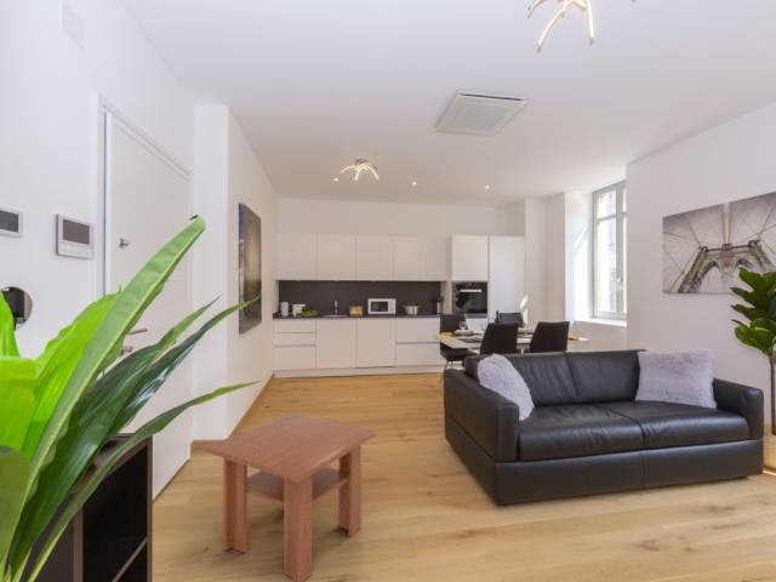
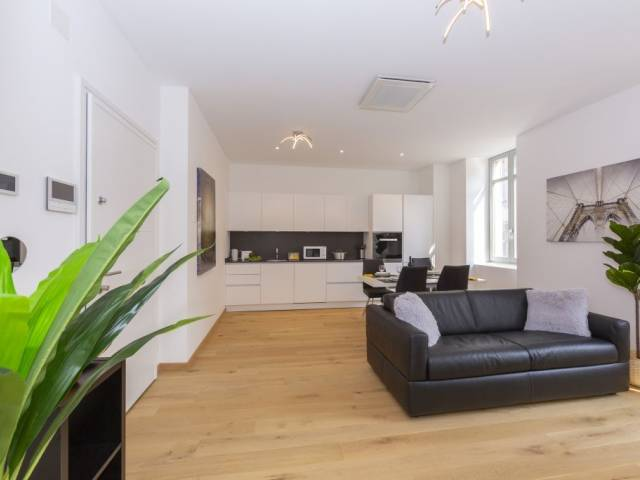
- coffee table [204,412,378,582]
